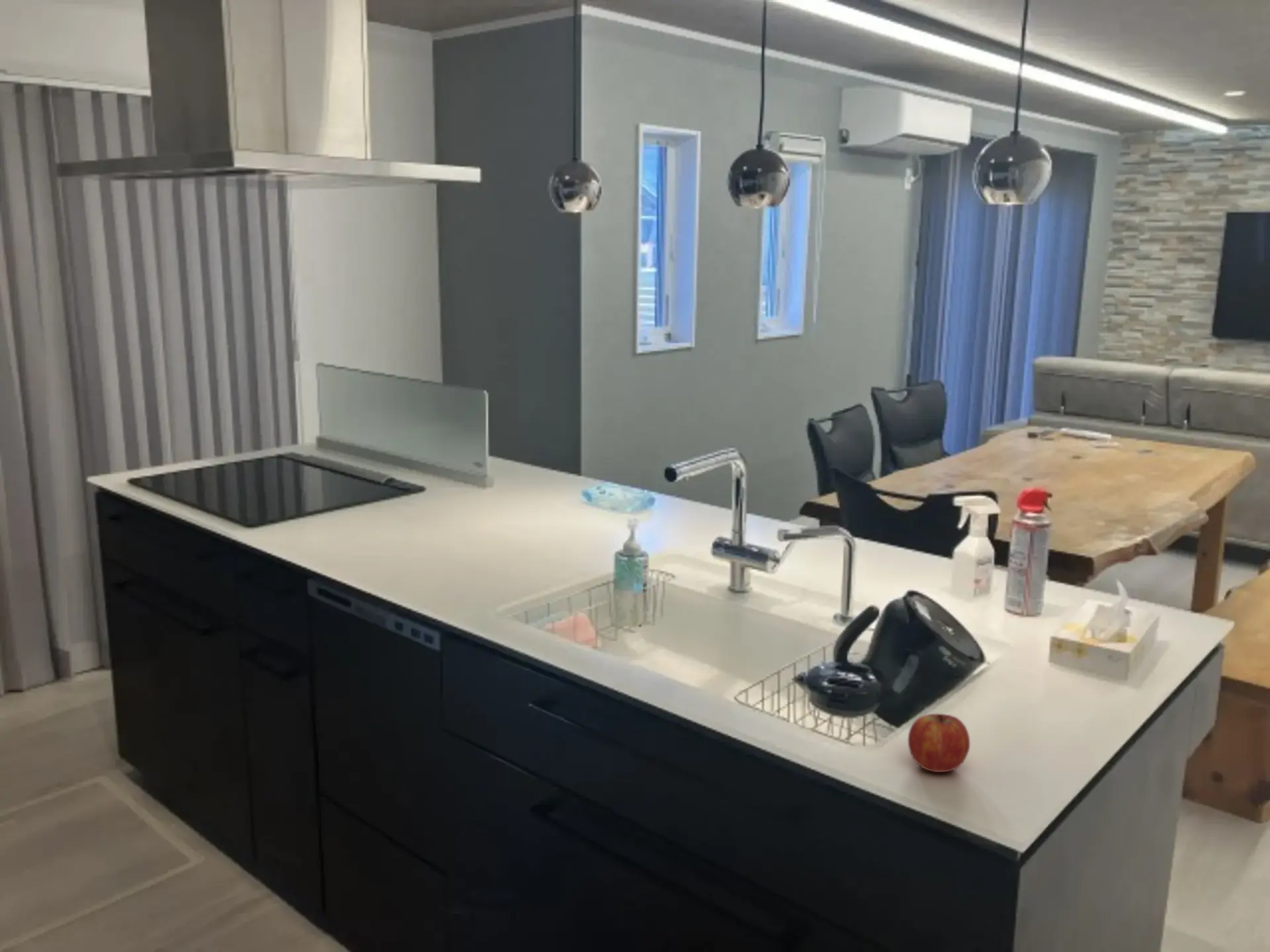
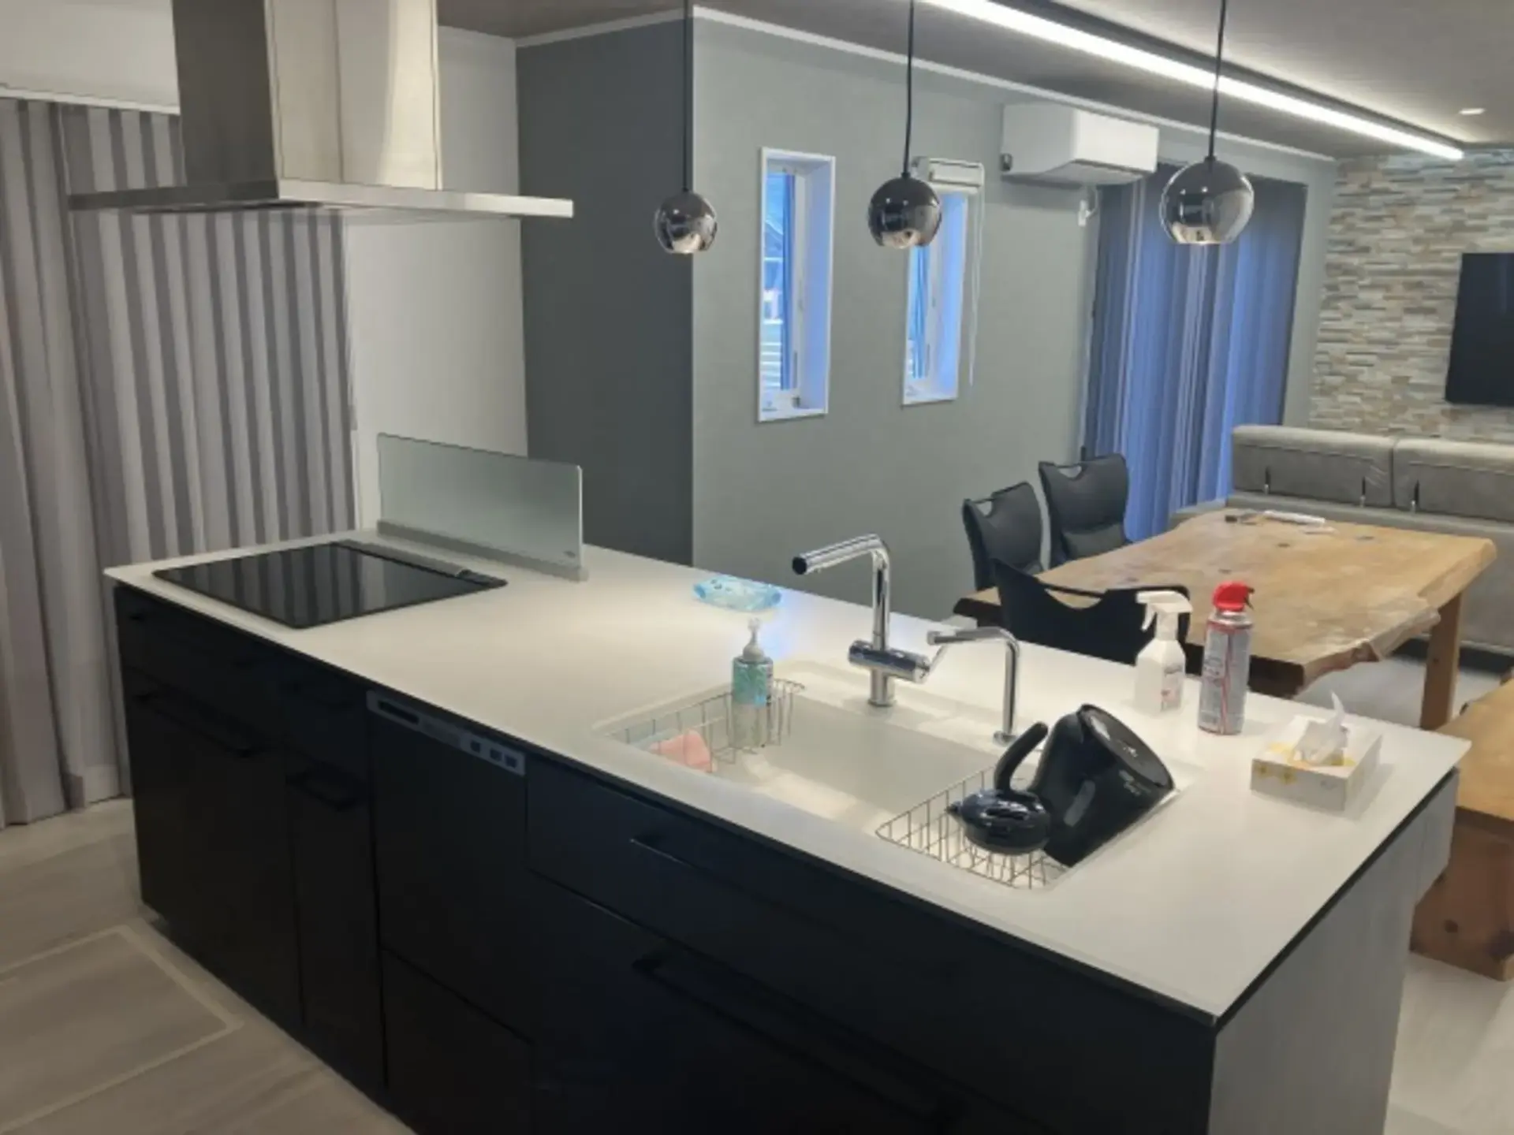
- fruit [908,713,970,773]
